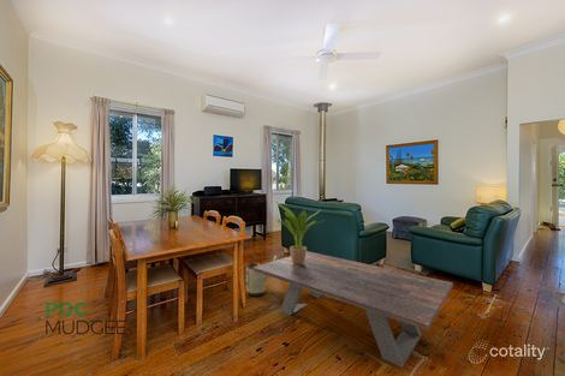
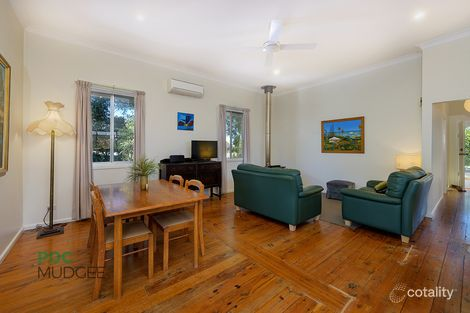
- coffee table [254,250,454,369]
- watering can [243,253,281,297]
- potted plant [274,199,326,264]
